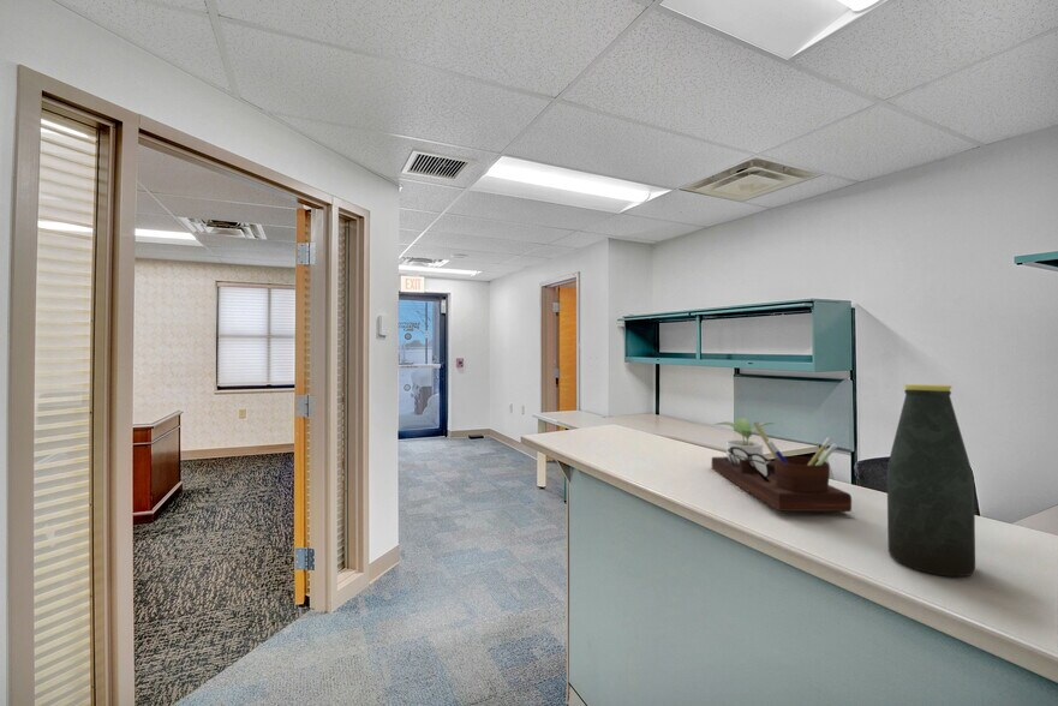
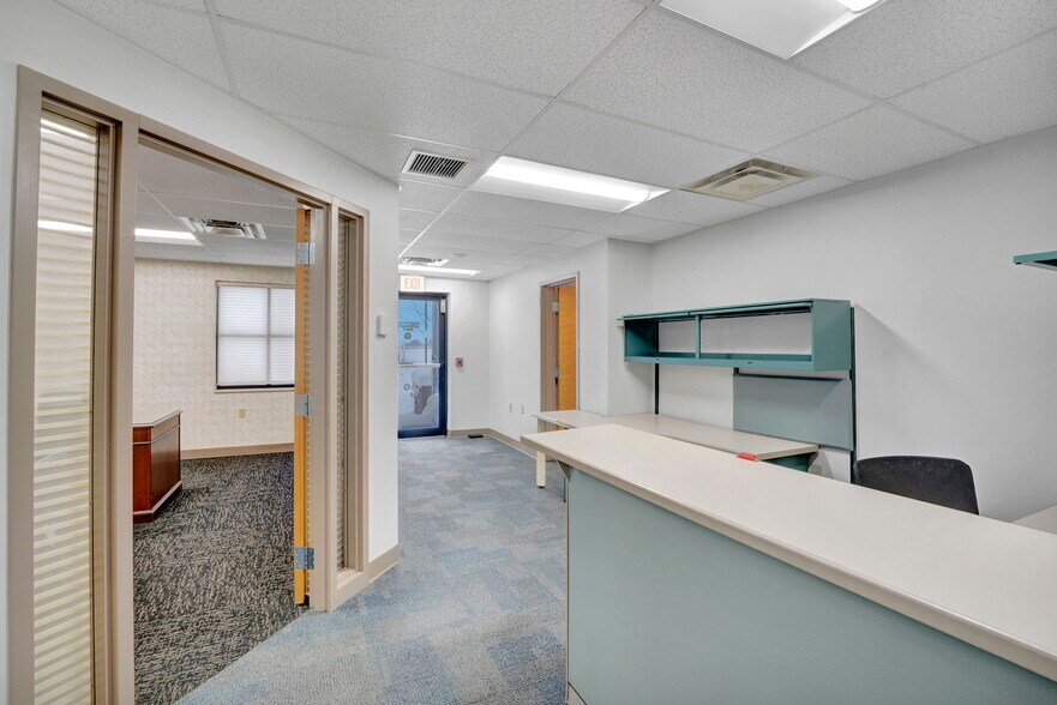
- desk organizer [711,417,853,513]
- bottle [886,383,976,578]
